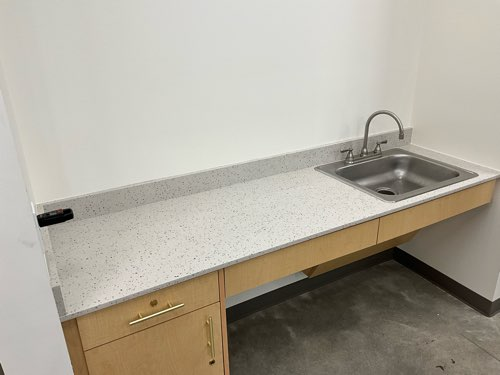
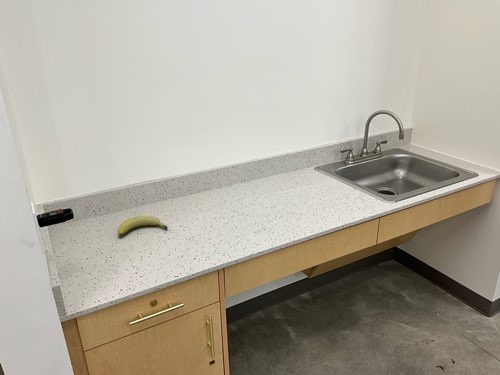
+ fruit [117,215,169,236]
